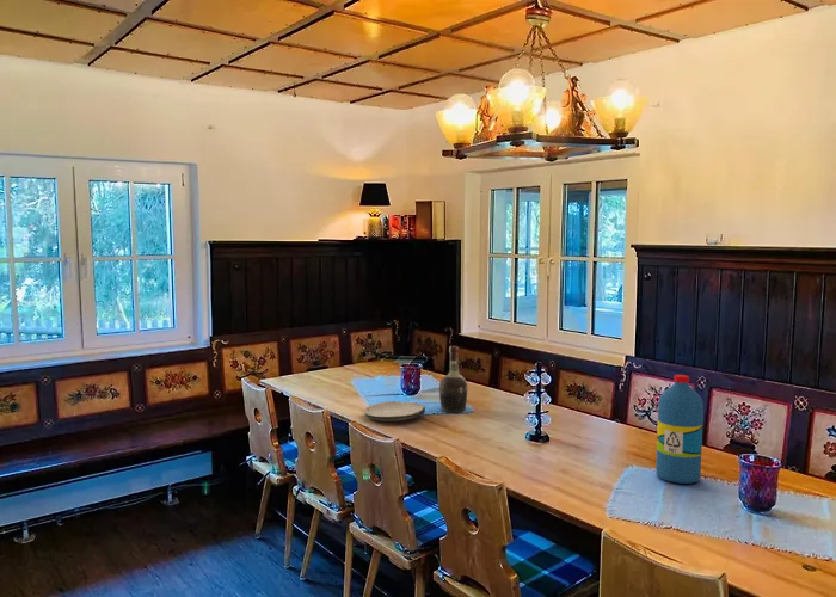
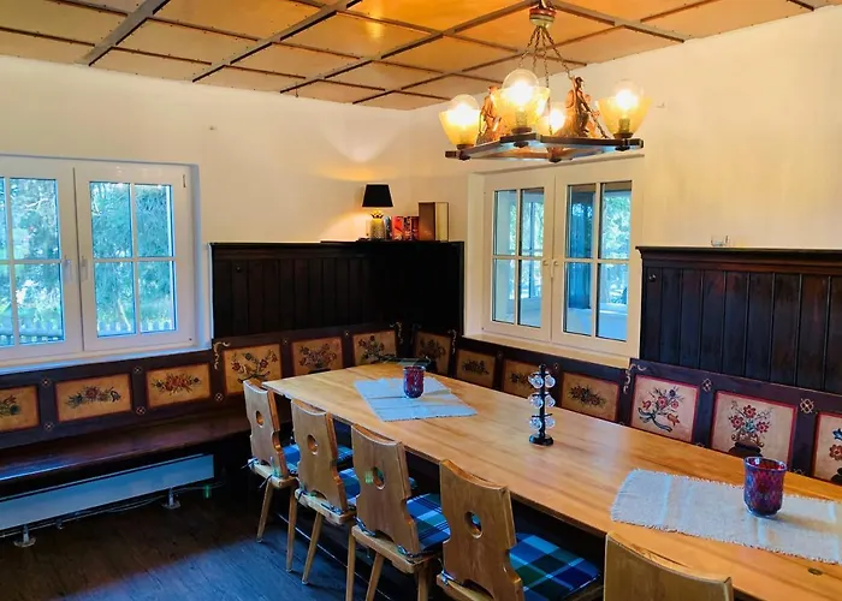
- plate [363,400,426,423]
- water bottle [654,374,705,485]
- cognac bottle [438,345,469,413]
